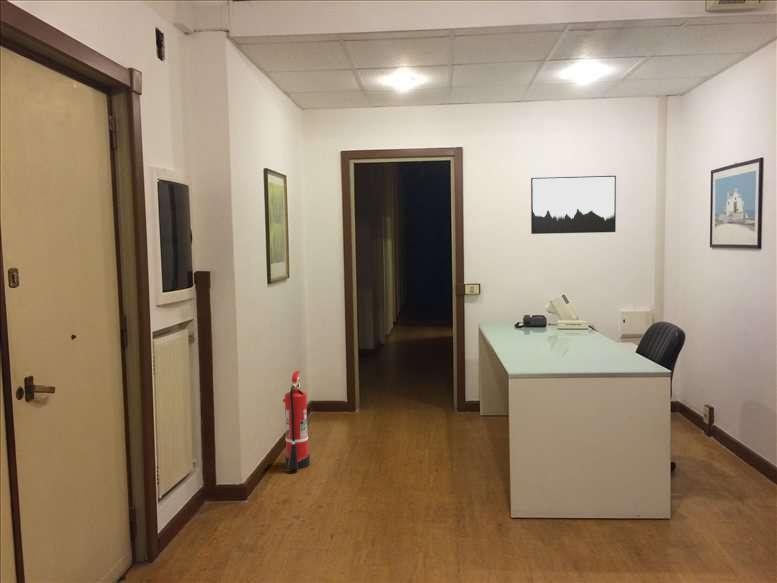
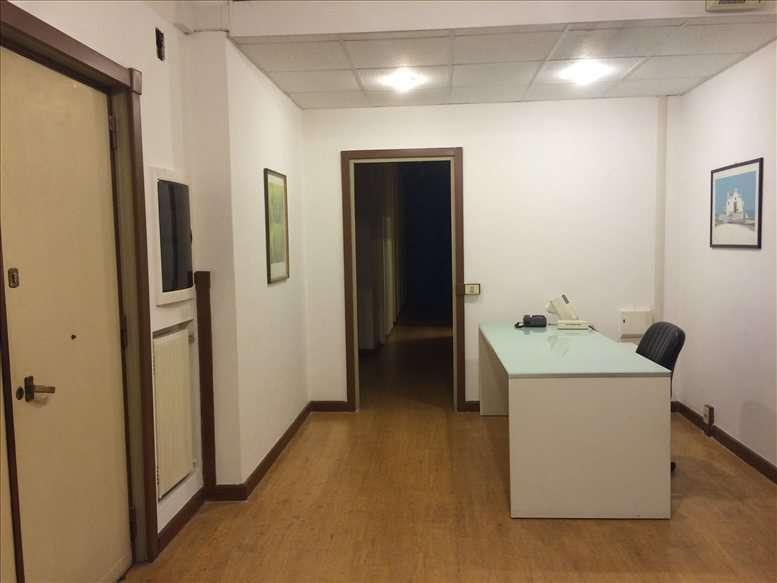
- fire extinguisher [282,370,311,470]
- wall art [530,175,617,235]
